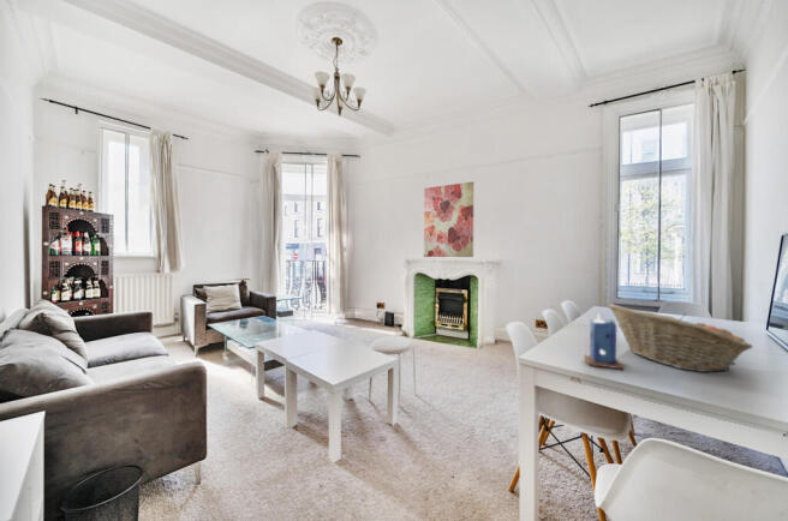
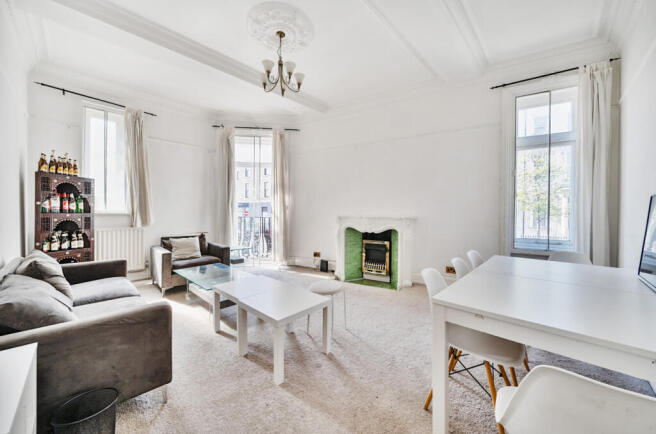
- candle [583,313,626,371]
- fruit basket [607,303,754,373]
- wall art [423,181,476,258]
